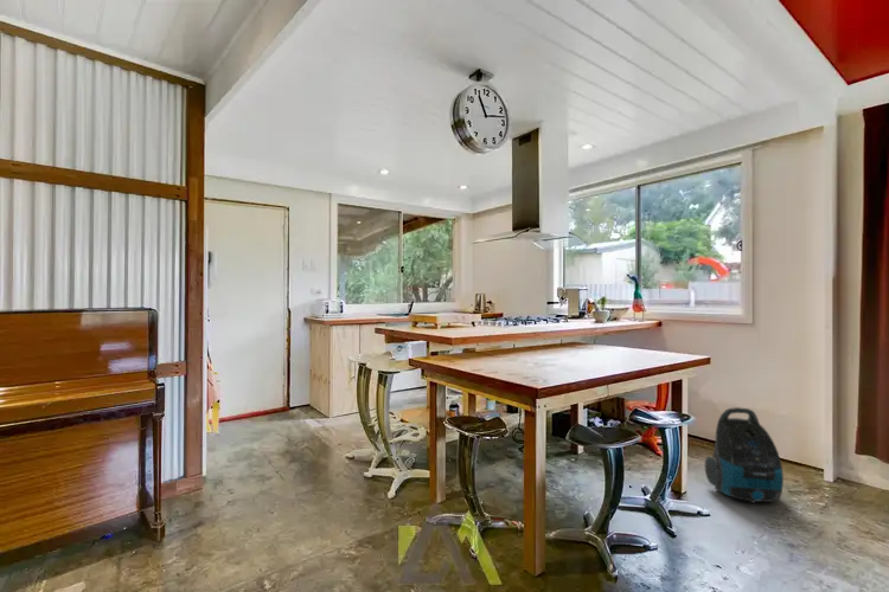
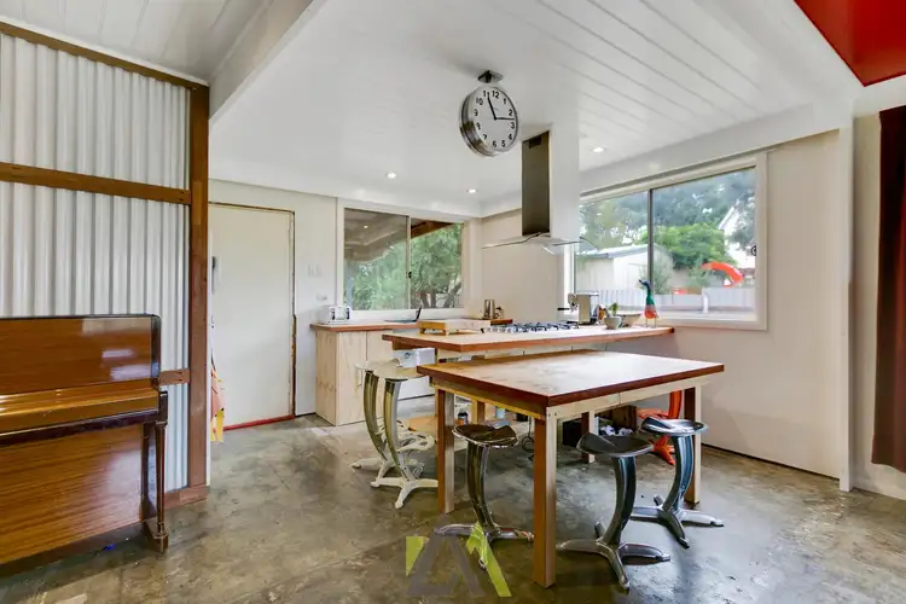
- vacuum cleaner [703,406,785,504]
